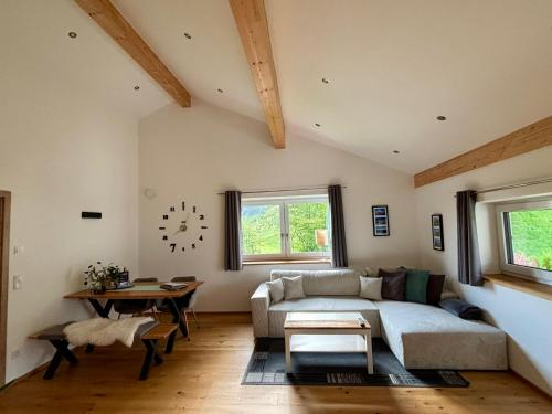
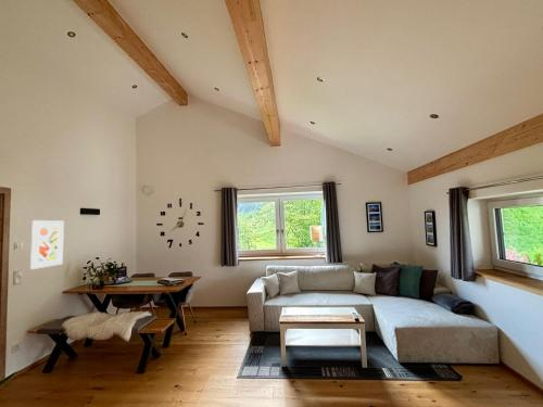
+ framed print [29,219,65,270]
